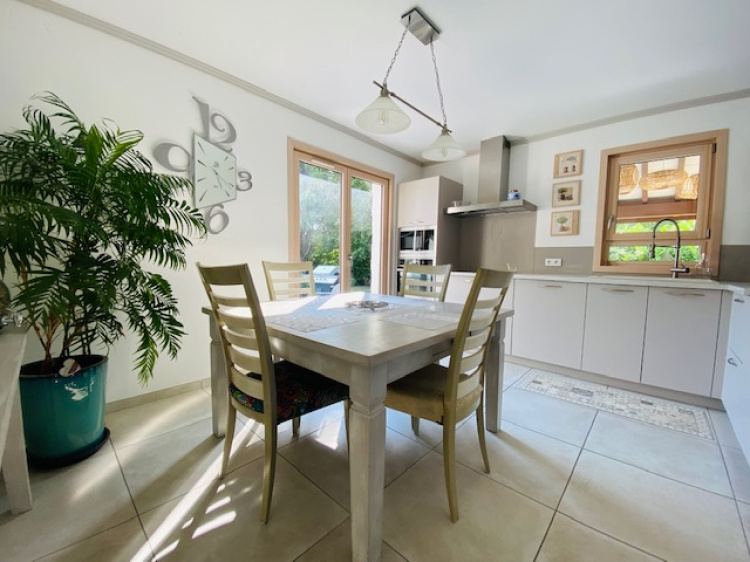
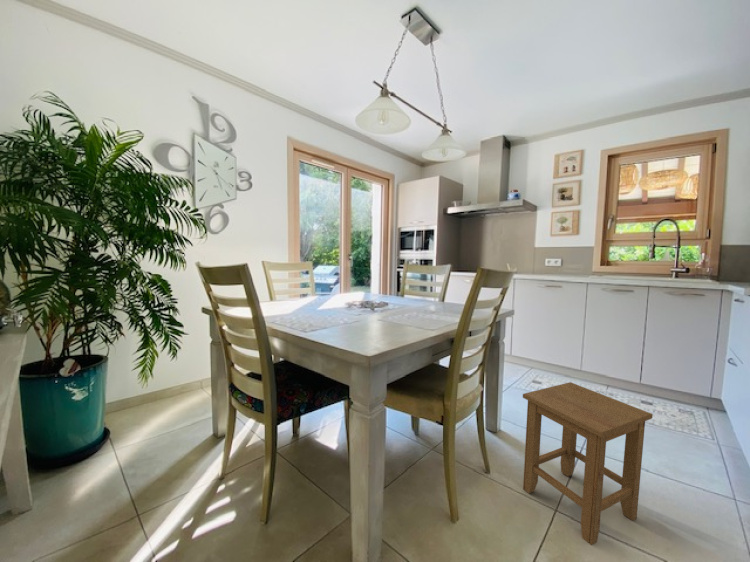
+ stool [522,381,654,546]
